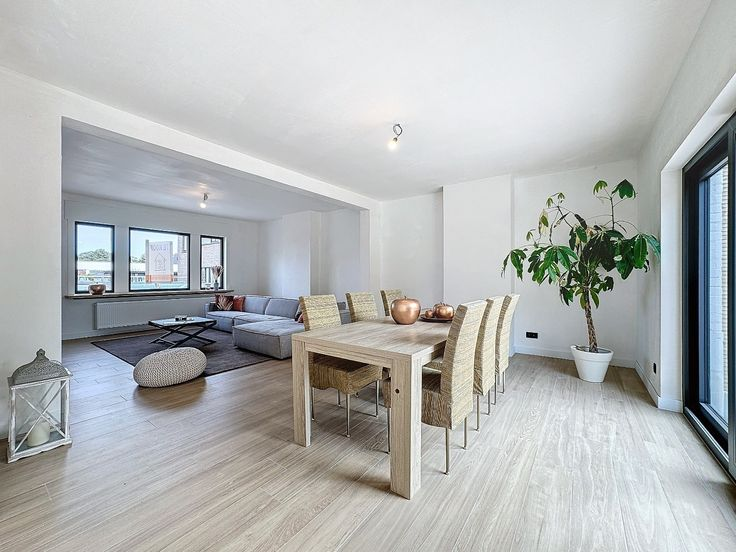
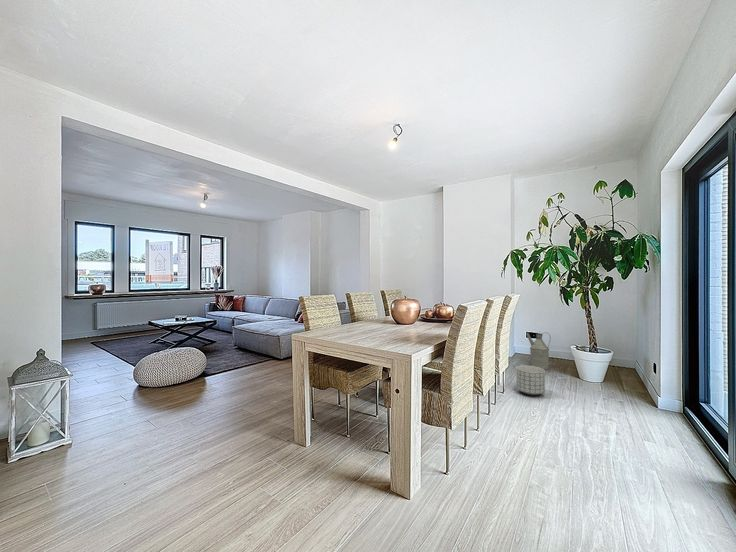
+ planter [515,365,546,396]
+ watering can [525,331,552,371]
